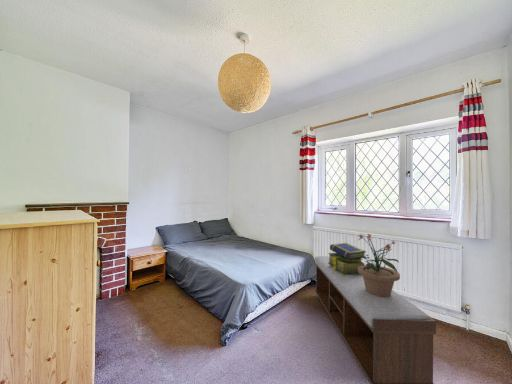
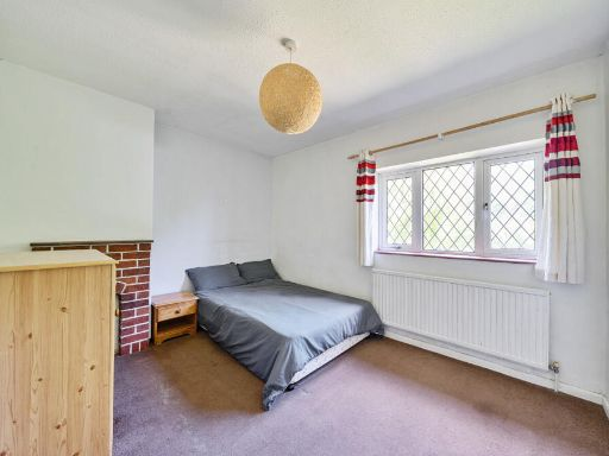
- stack of books [327,242,367,275]
- bench [314,255,437,384]
- potted plant [353,232,401,297]
